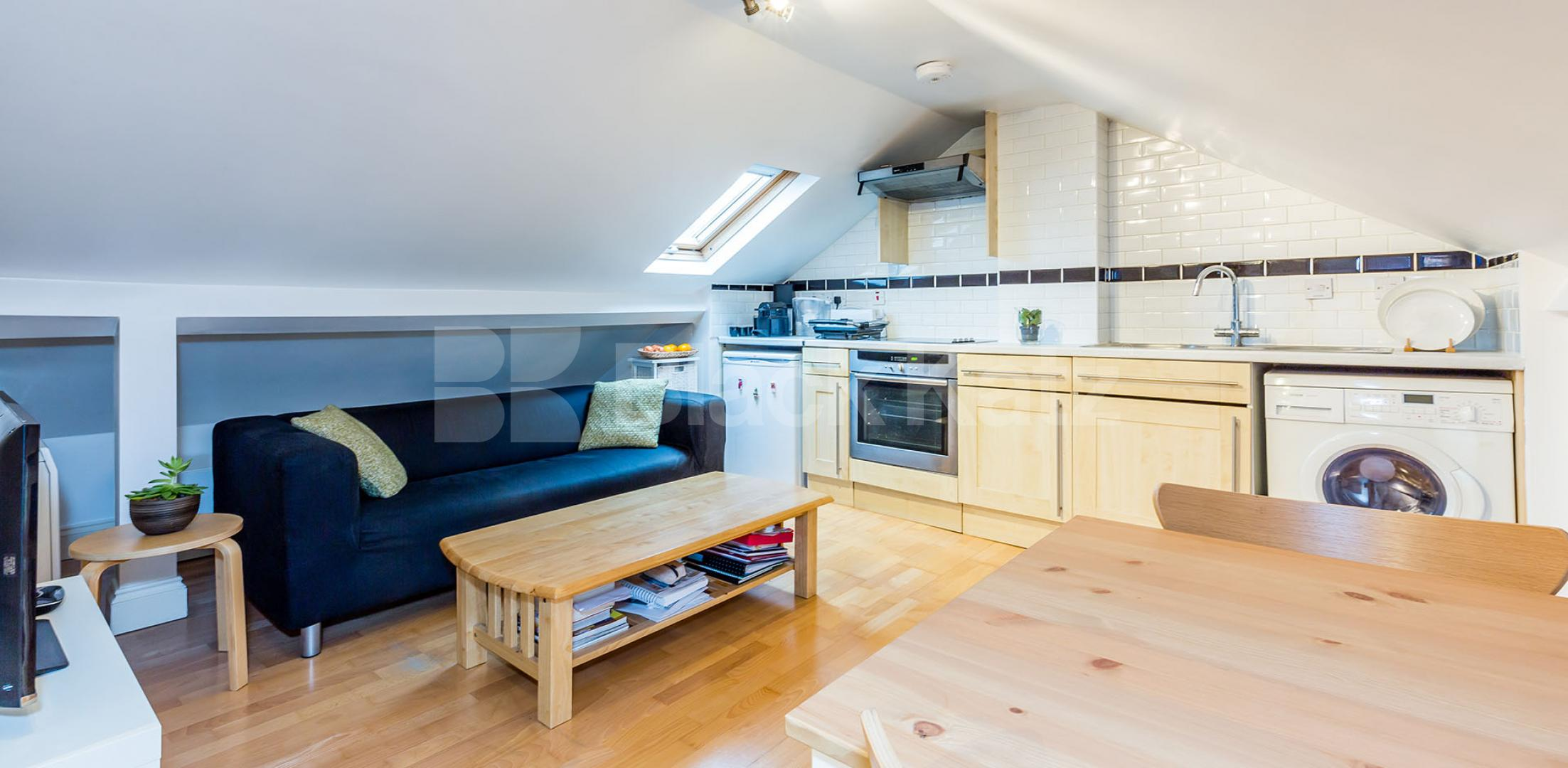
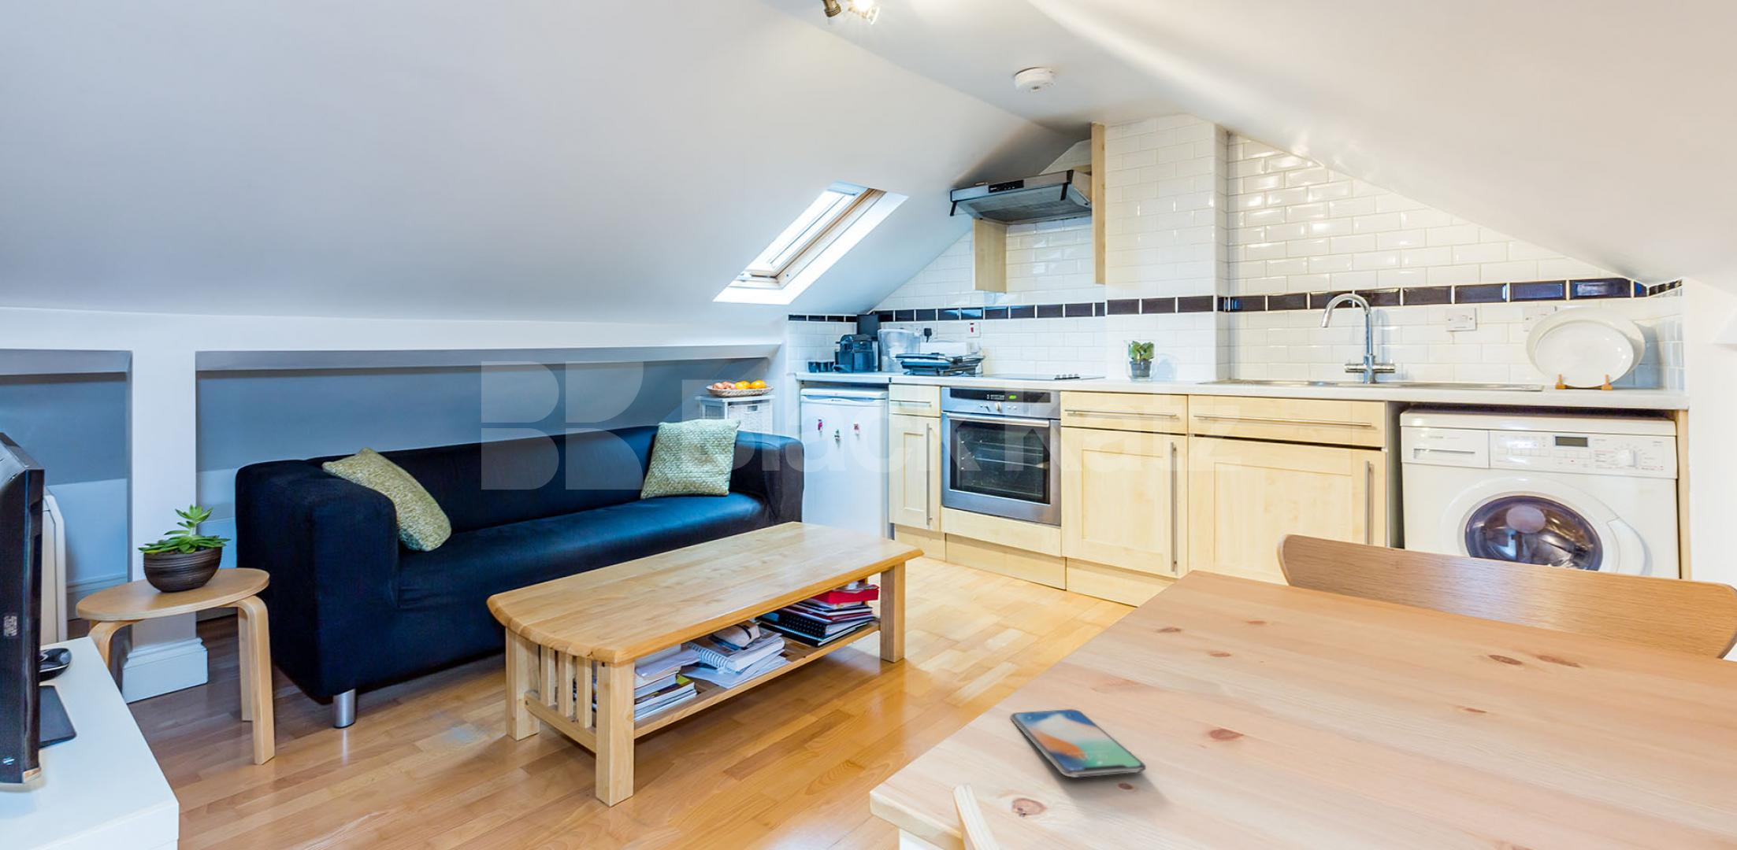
+ smartphone [1009,708,1147,778]
